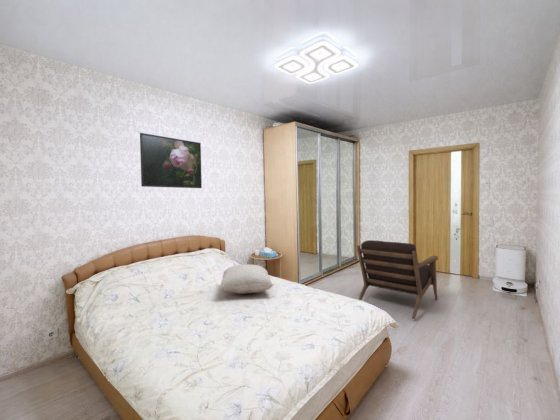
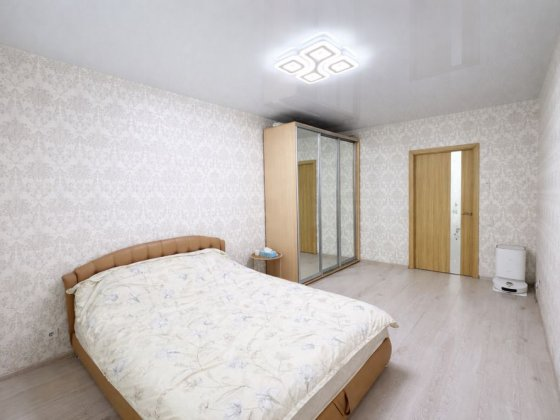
- armchair [356,239,439,320]
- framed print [139,132,203,189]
- pillow [219,263,274,295]
